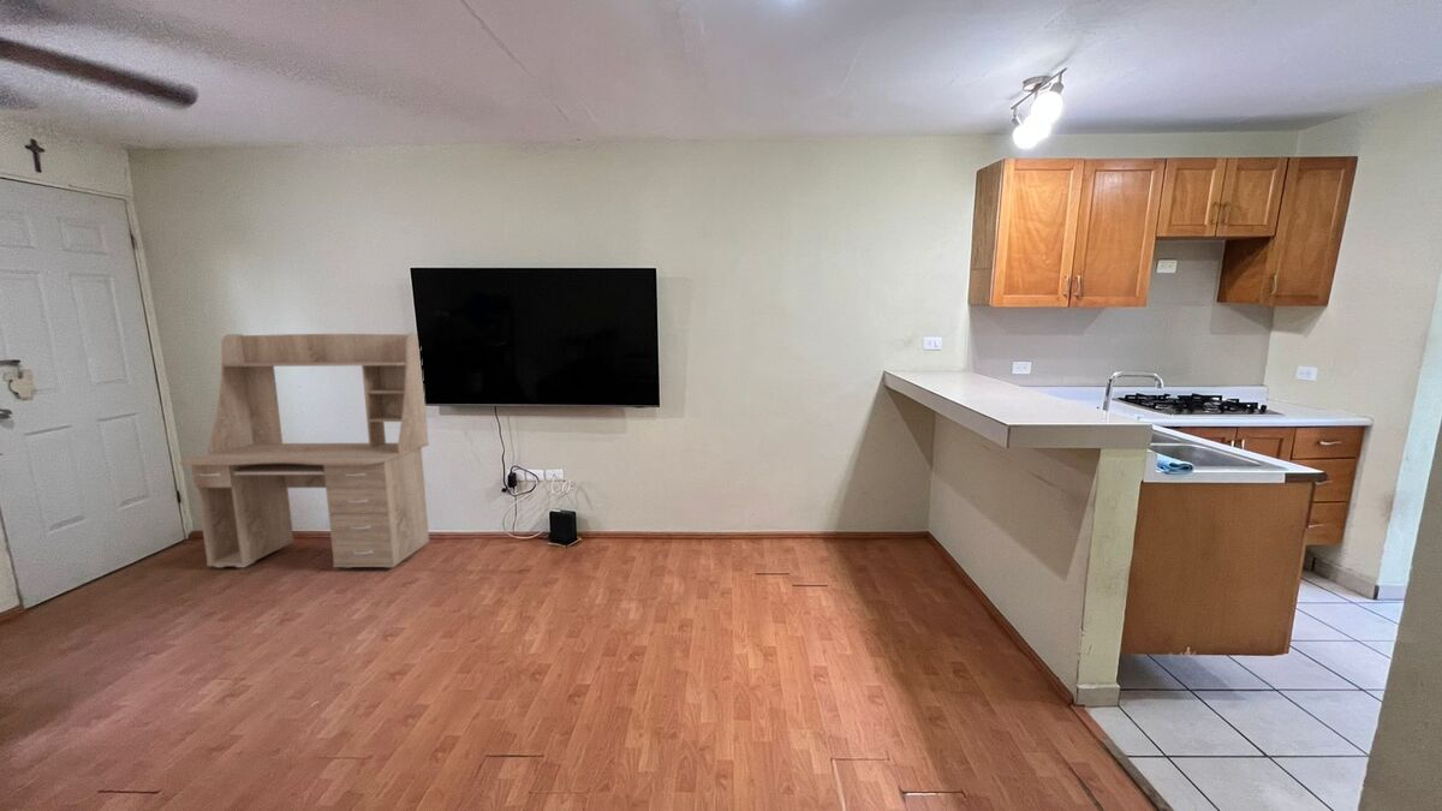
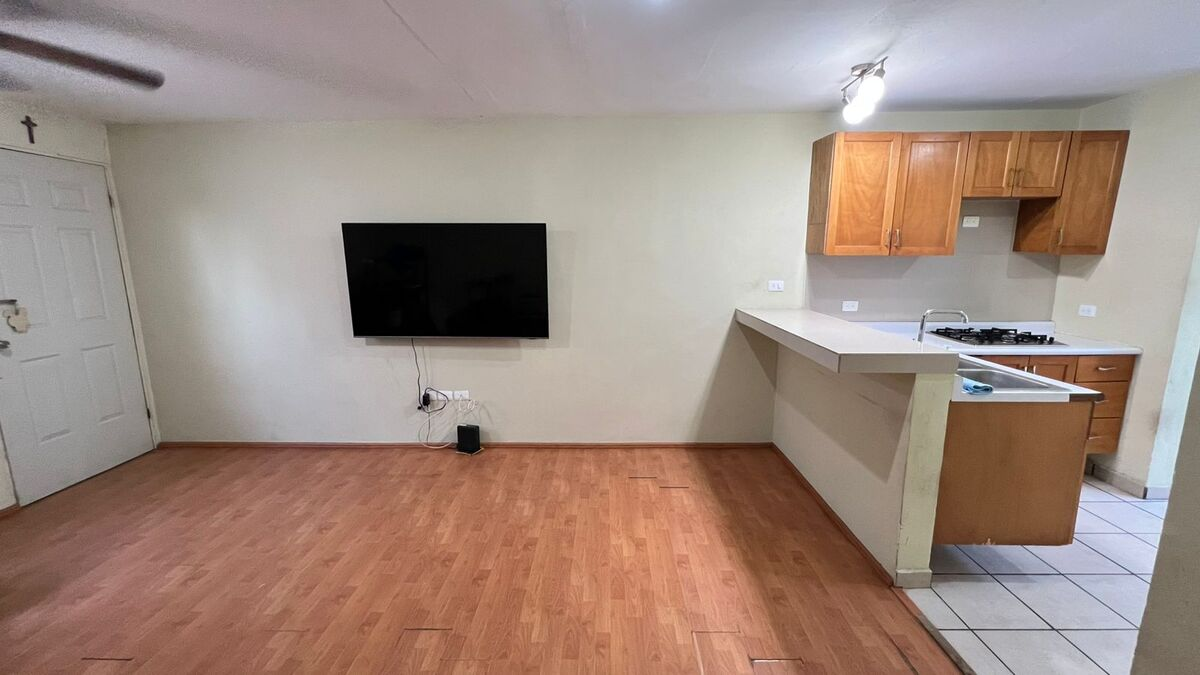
- computer desk [179,332,430,568]
